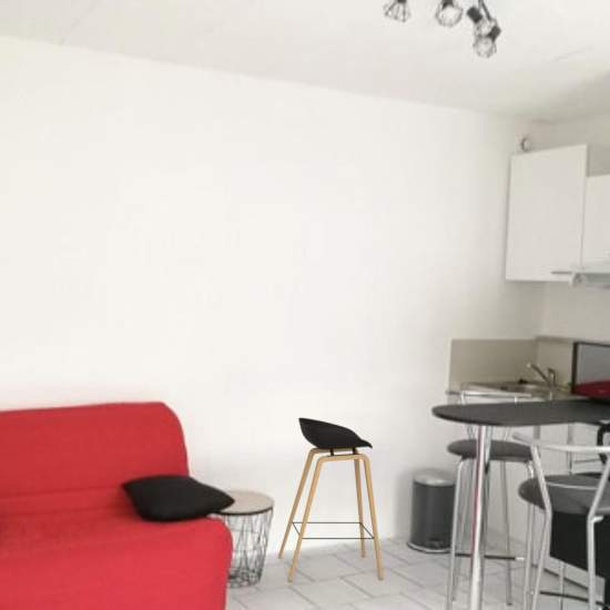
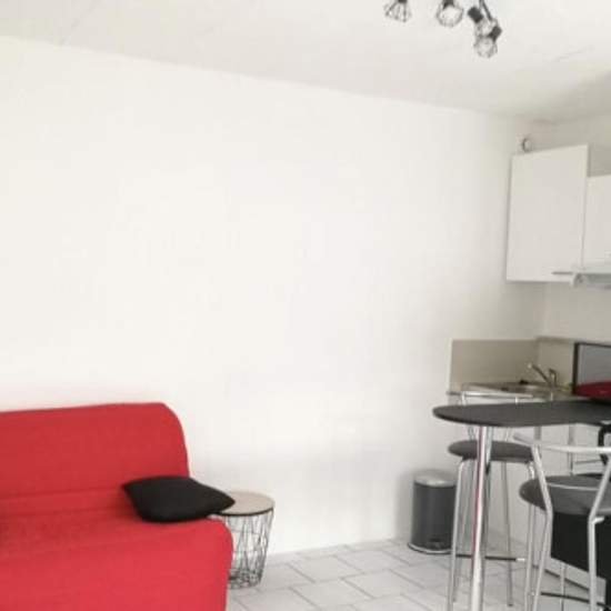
- stool [277,417,384,582]
